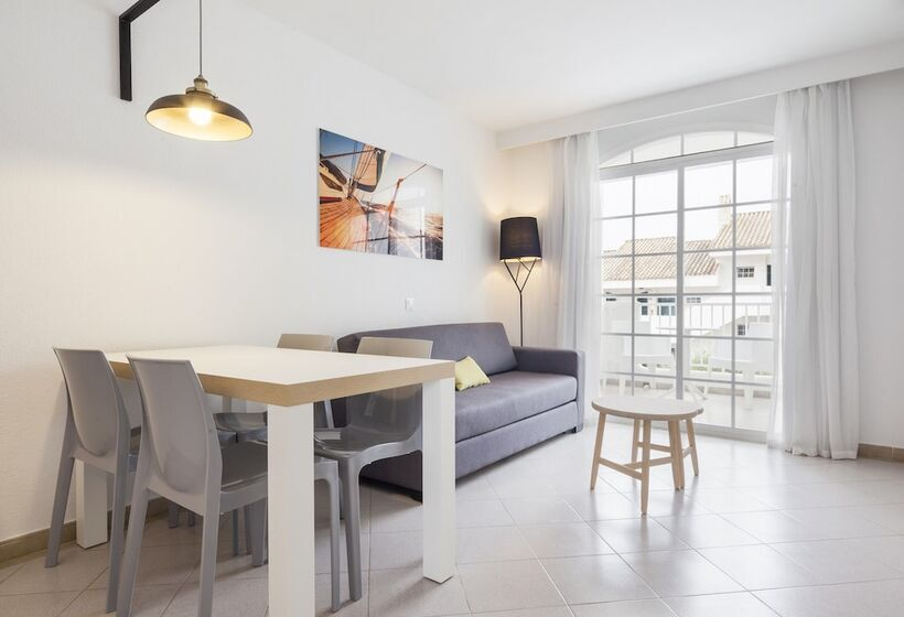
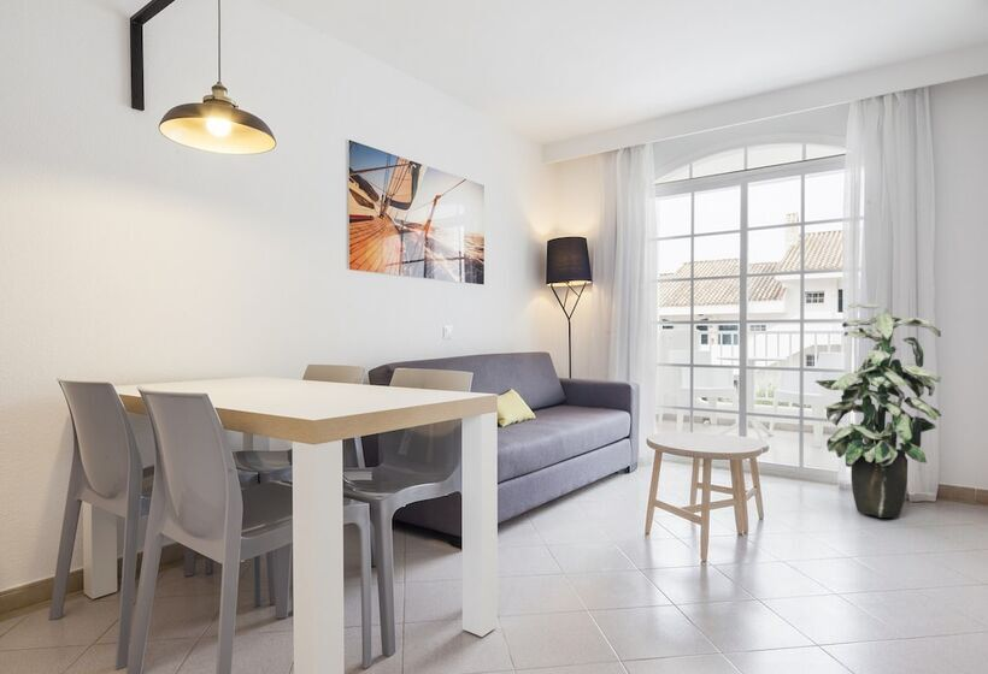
+ indoor plant [813,301,942,519]
